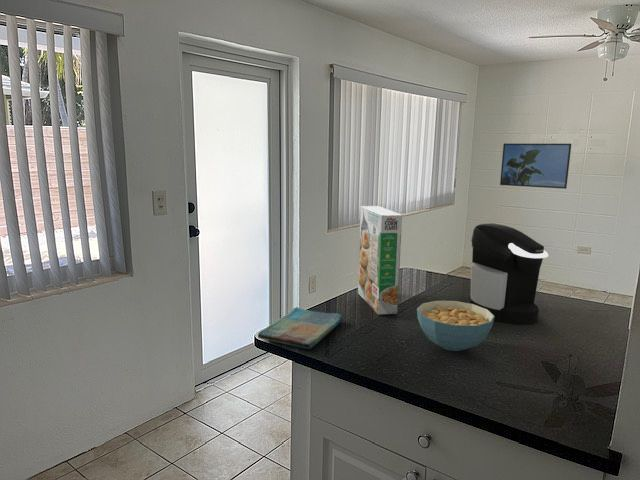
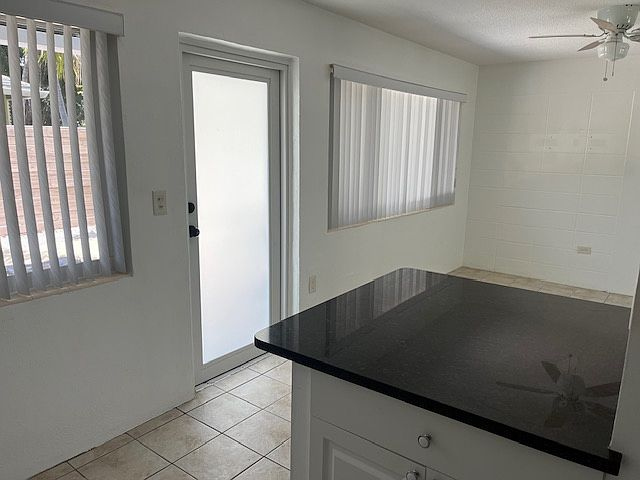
- coffee maker [468,222,549,325]
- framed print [499,142,572,190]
- cereal box [357,205,403,316]
- dish towel [257,306,343,350]
- cereal bowl [416,300,495,352]
